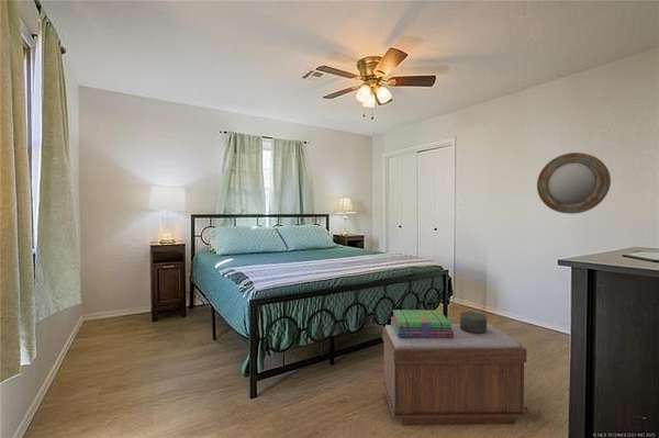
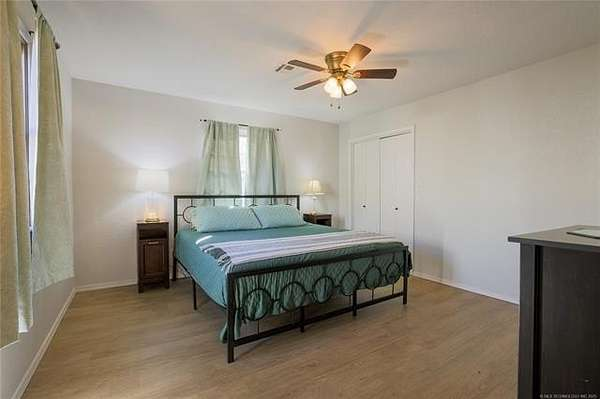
- bench [381,323,528,427]
- stack of books [390,308,454,337]
- decorative box [459,311,488,334]
- home mirror [536,151,612,215]
